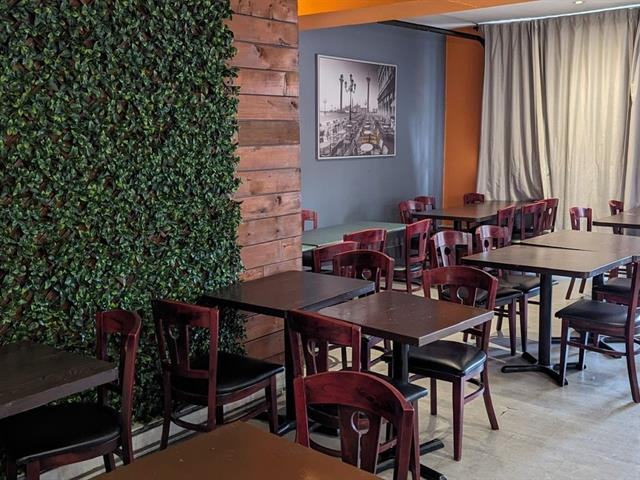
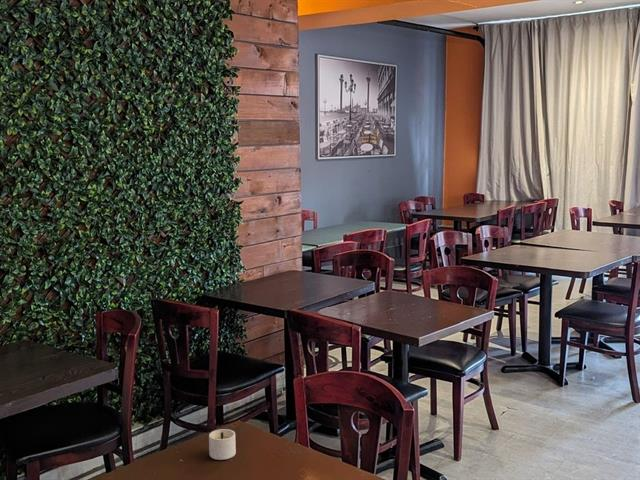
+ candle [208,428,237,461]
